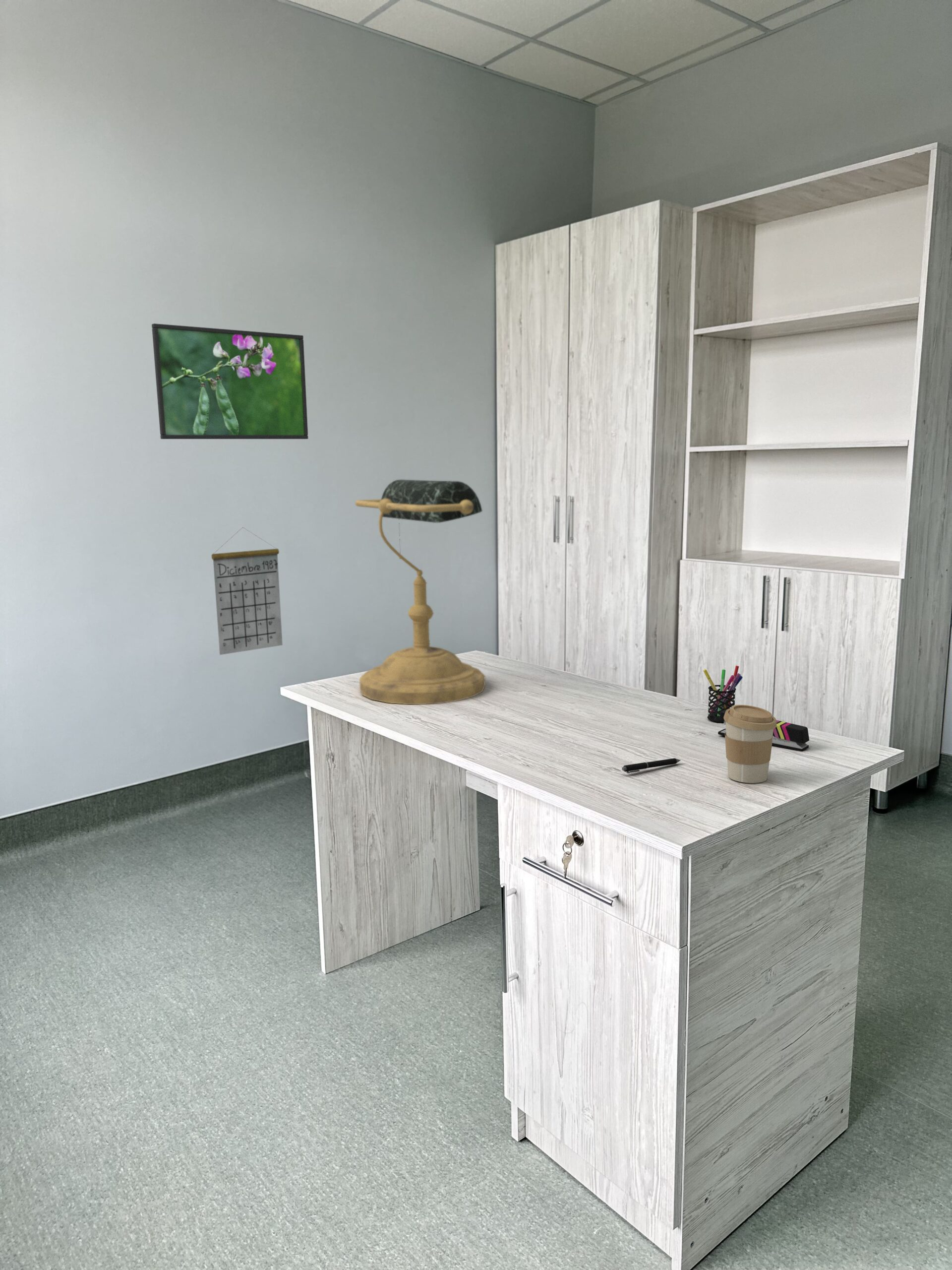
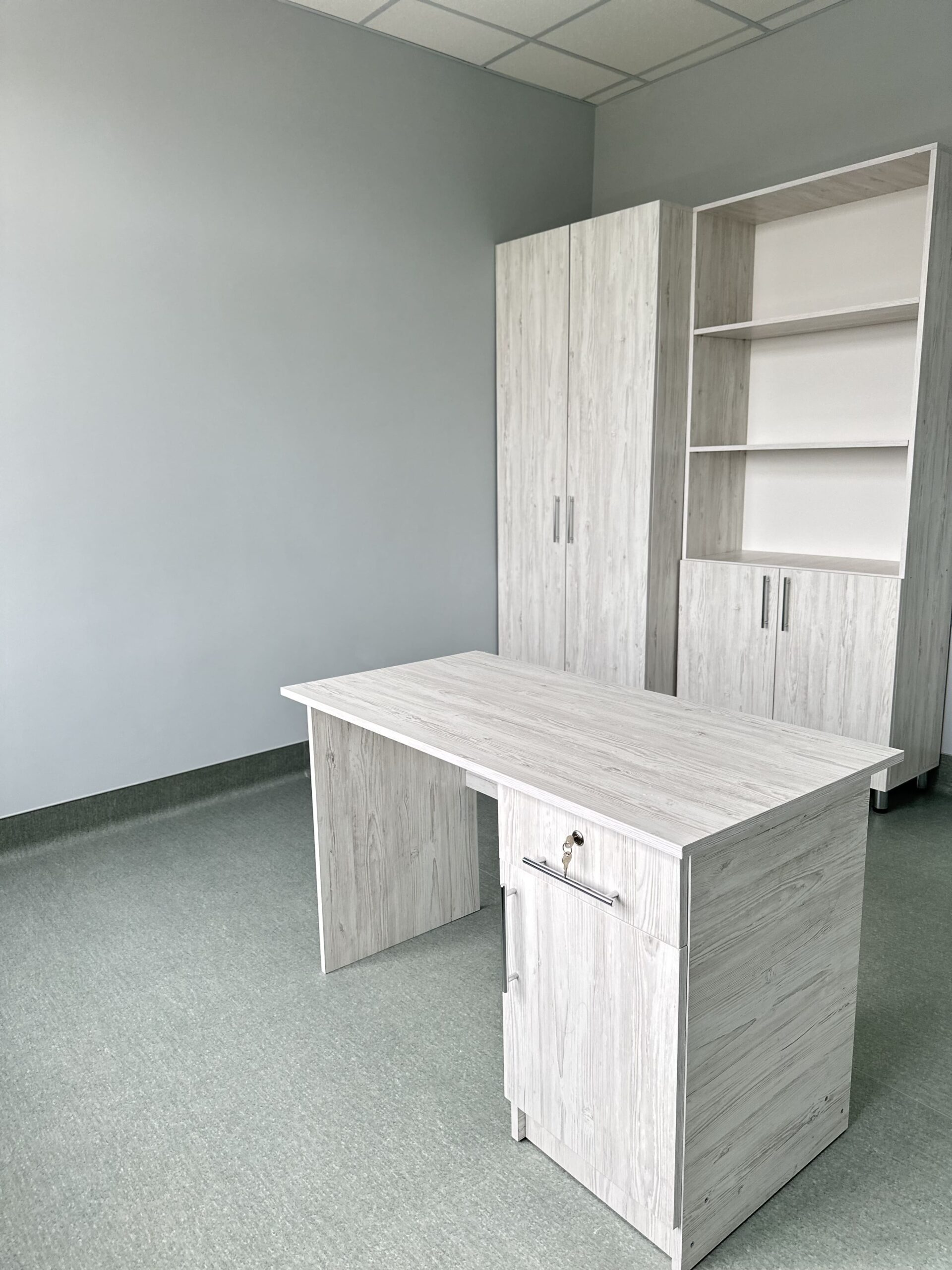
- desk lamp [355,479,486,705]
- pen holder [703,665,743,723]
- pen [621,758,681,773]
- calendar [211,527,283,655]
- coffee cup [723,704,776,784]
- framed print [151,323,309,440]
- stapler [717,709,810,752]
